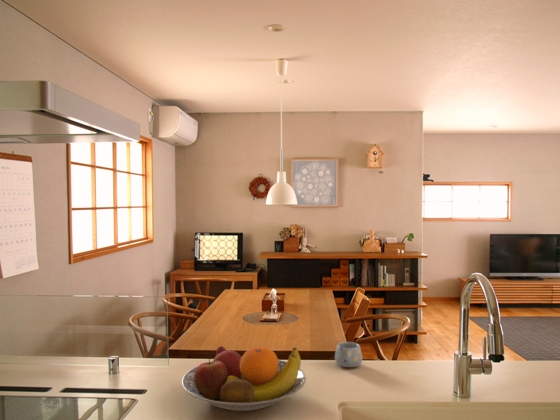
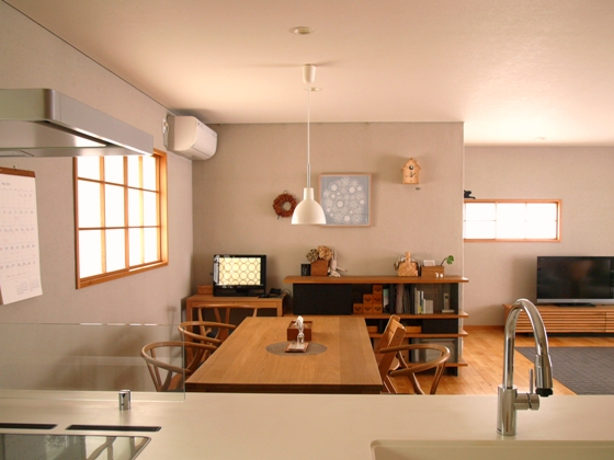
- mug [334,341,363,368]
- fruit bowl [181,345,307,412]
